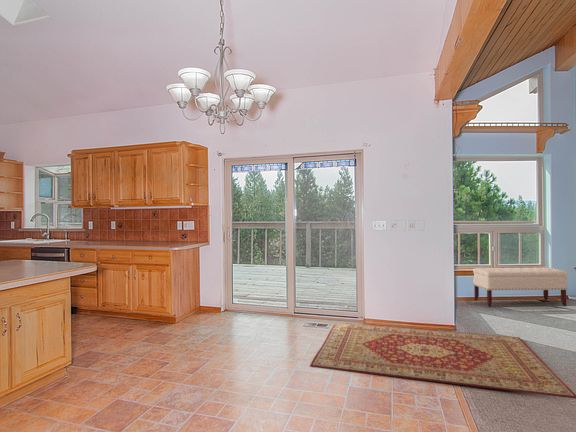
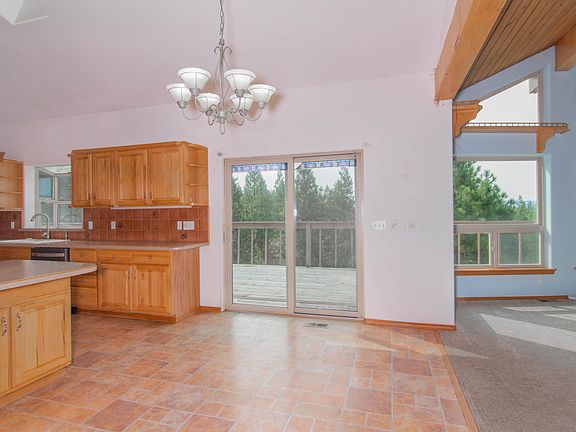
- rug [309,322,576,400]
- bench [472,266,569,308]
